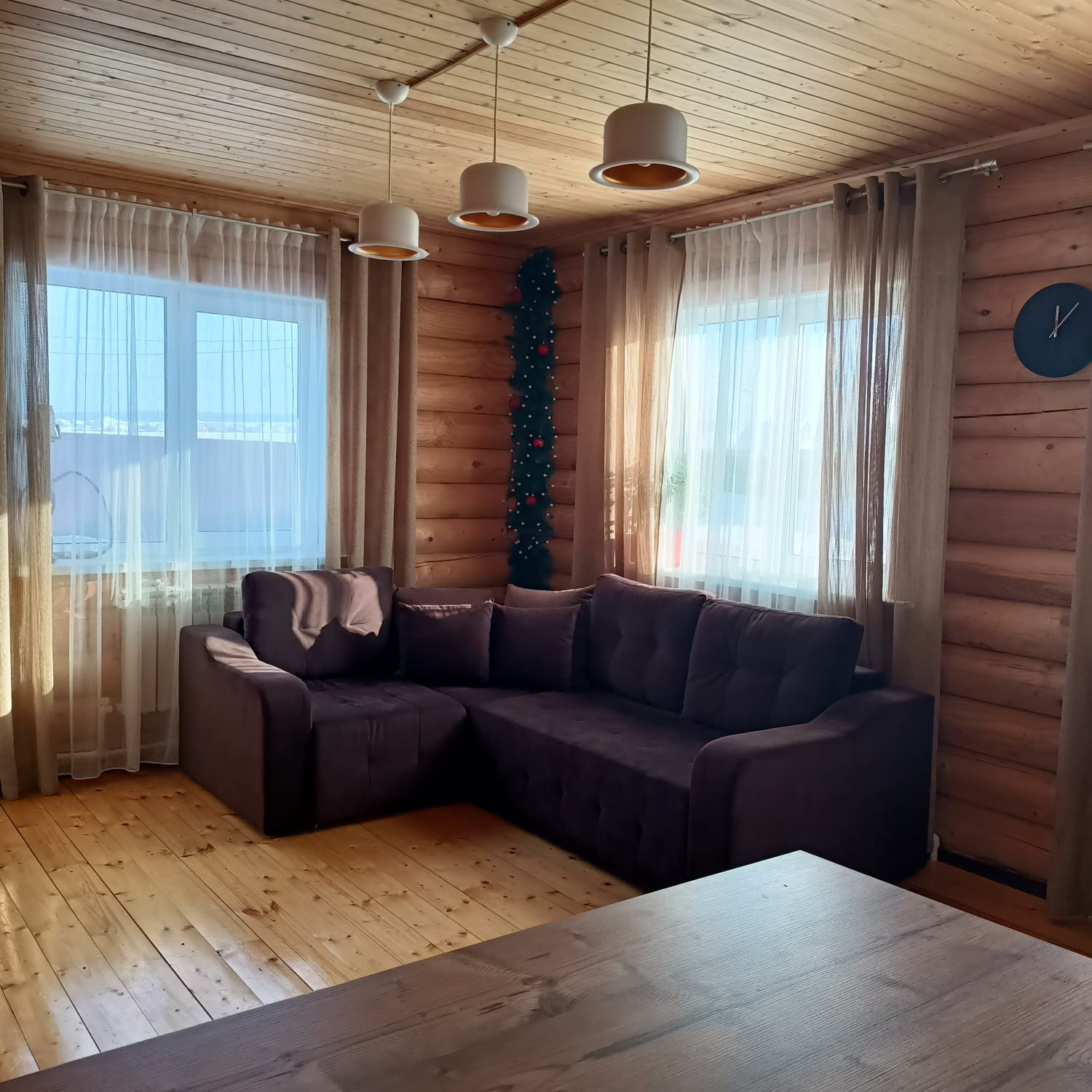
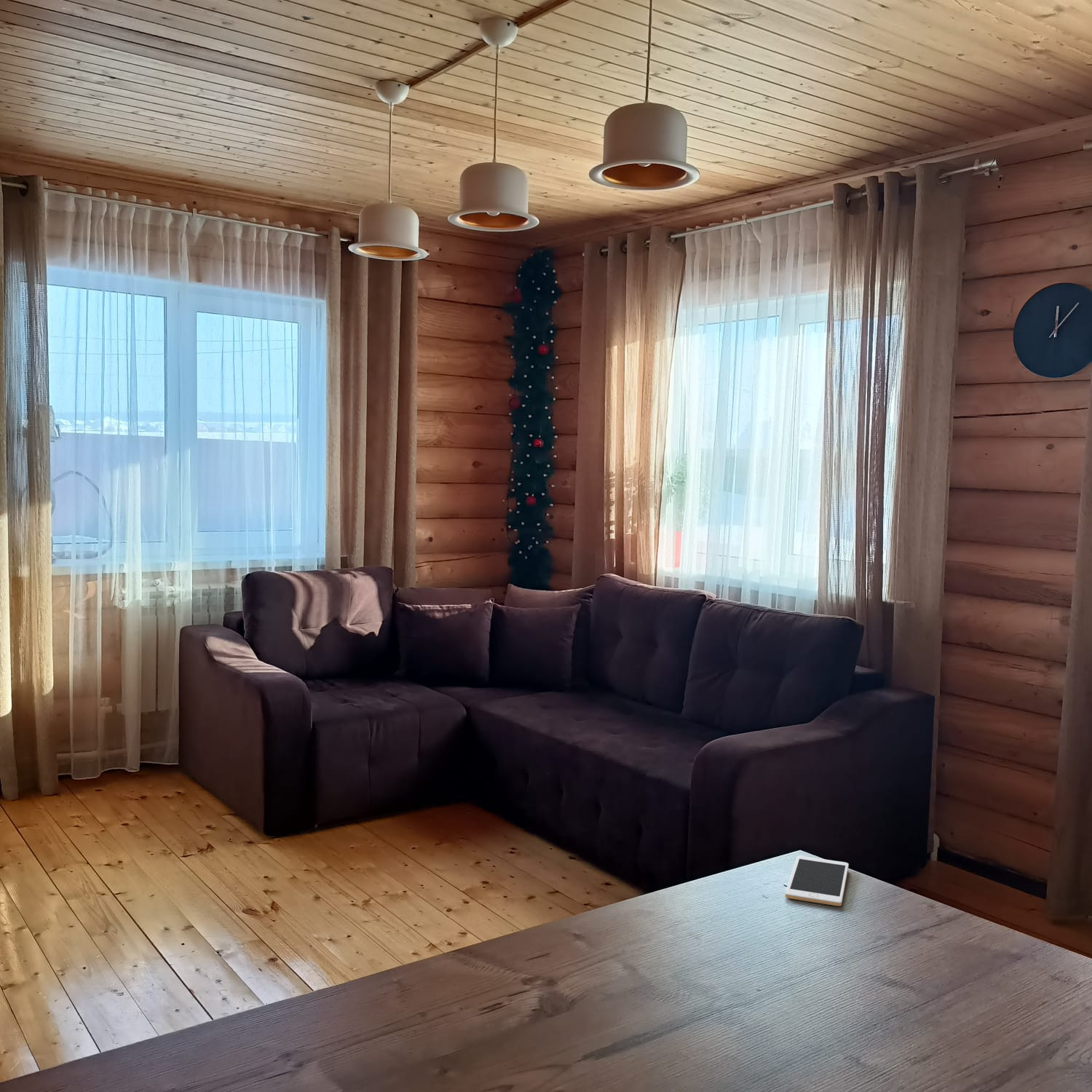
+ cell phone [784,855,850,907]
